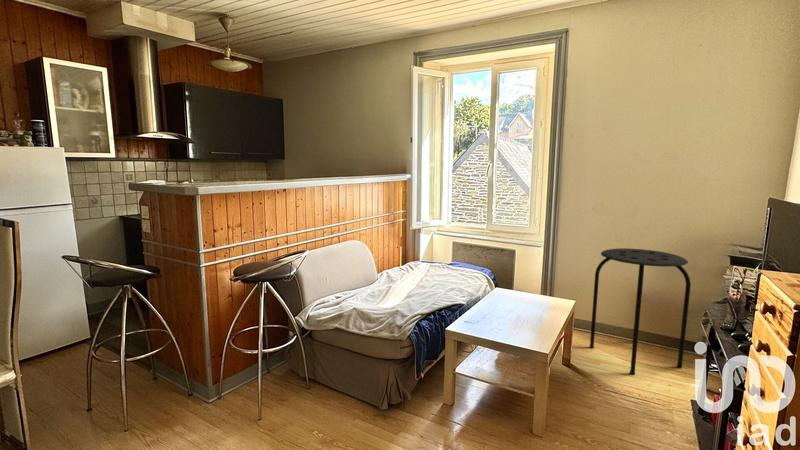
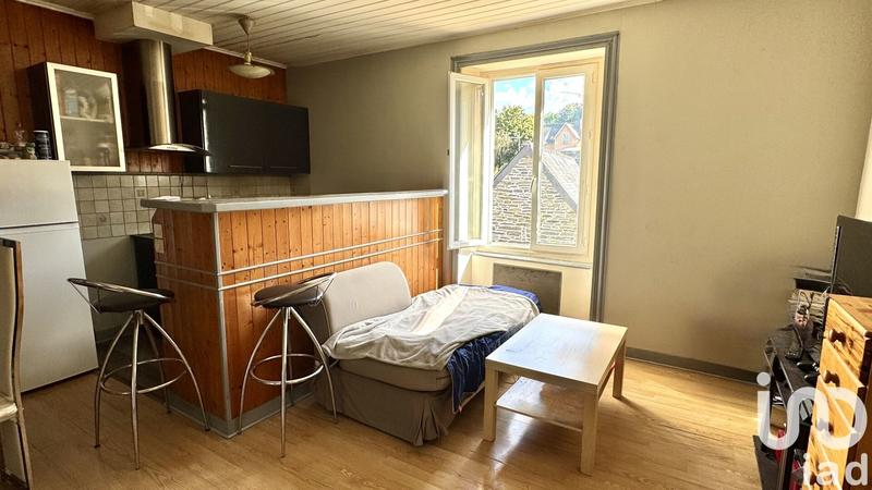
- stool [589,247,692,375]
